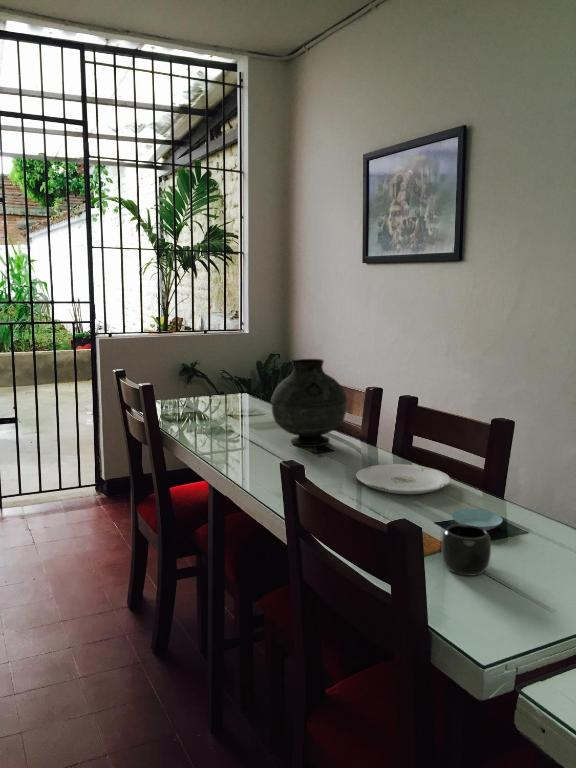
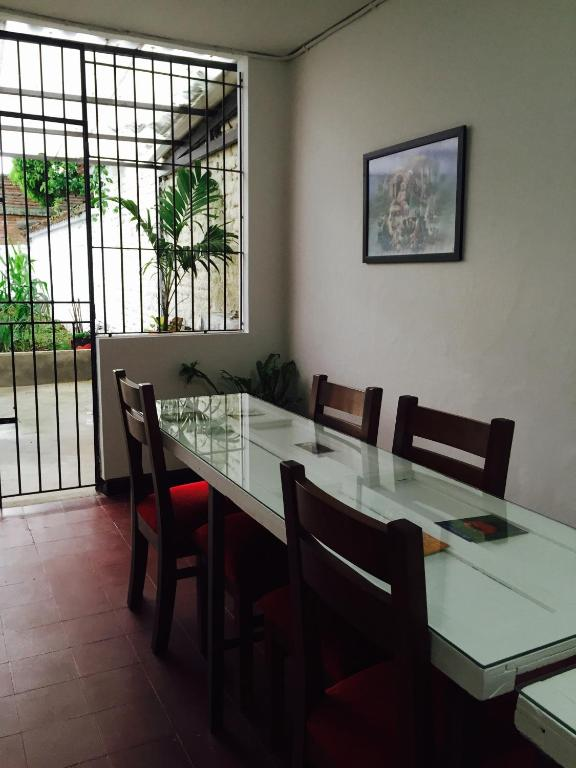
- saucer [451,508,504,531]
- plate [355,463,452,495]
- mug [441,524,492,577]
- vase [270,358,348,448]
